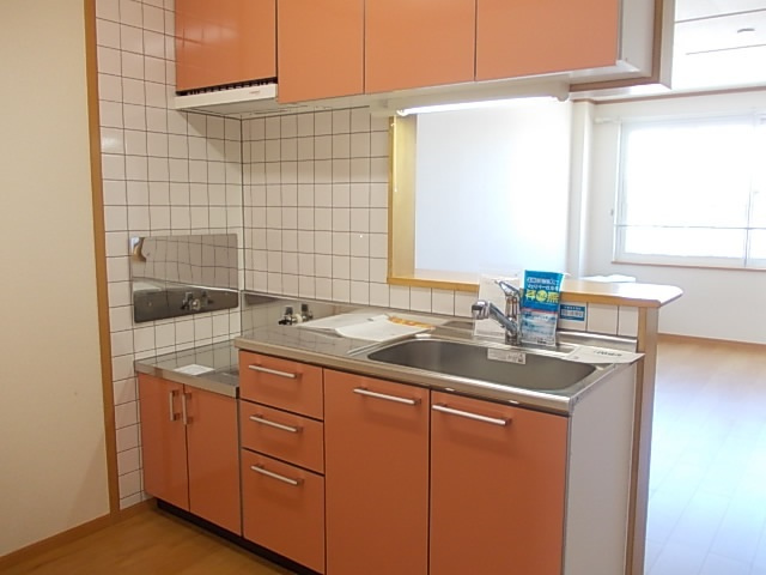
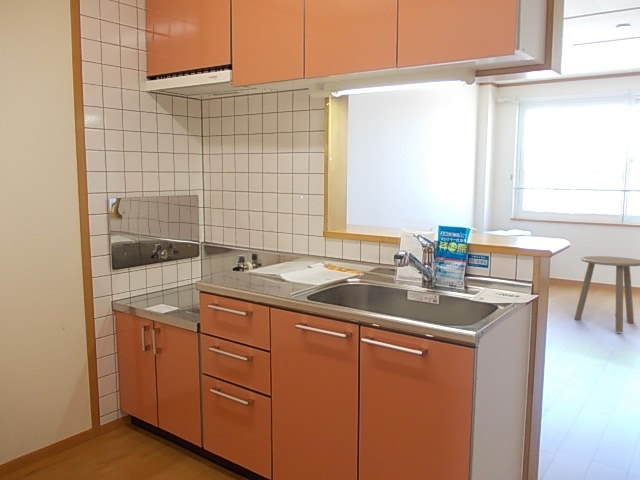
+ side table [573,255,640,333]
